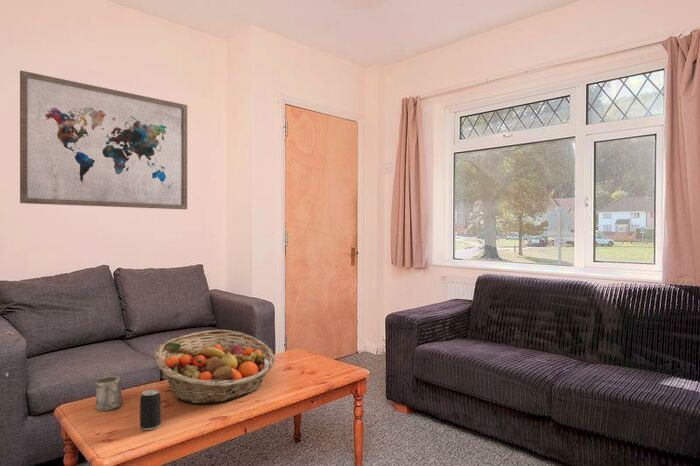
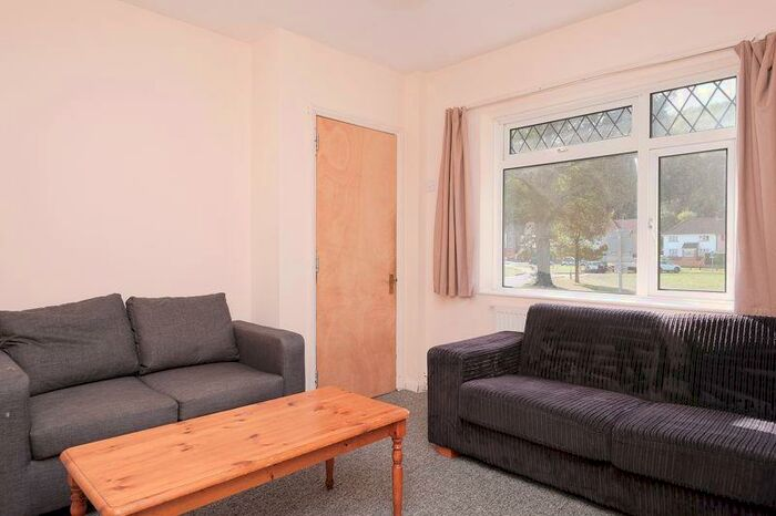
- wall art [19,70,188,210]
- mug [95,375,123,412]
- beverage can [139,388,162,431]
- fruit basket [154,329,276,405]
